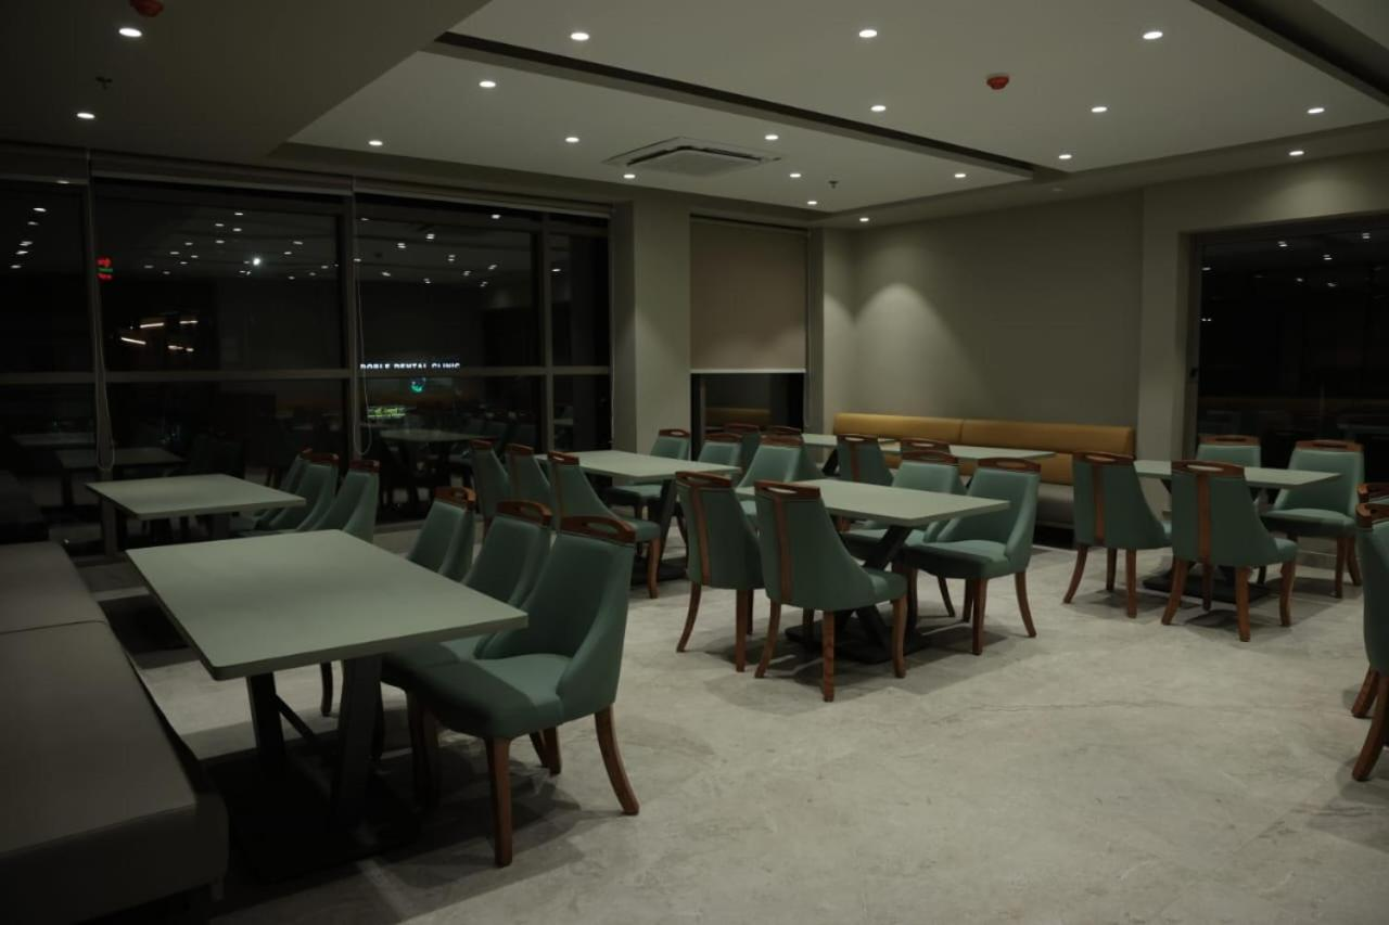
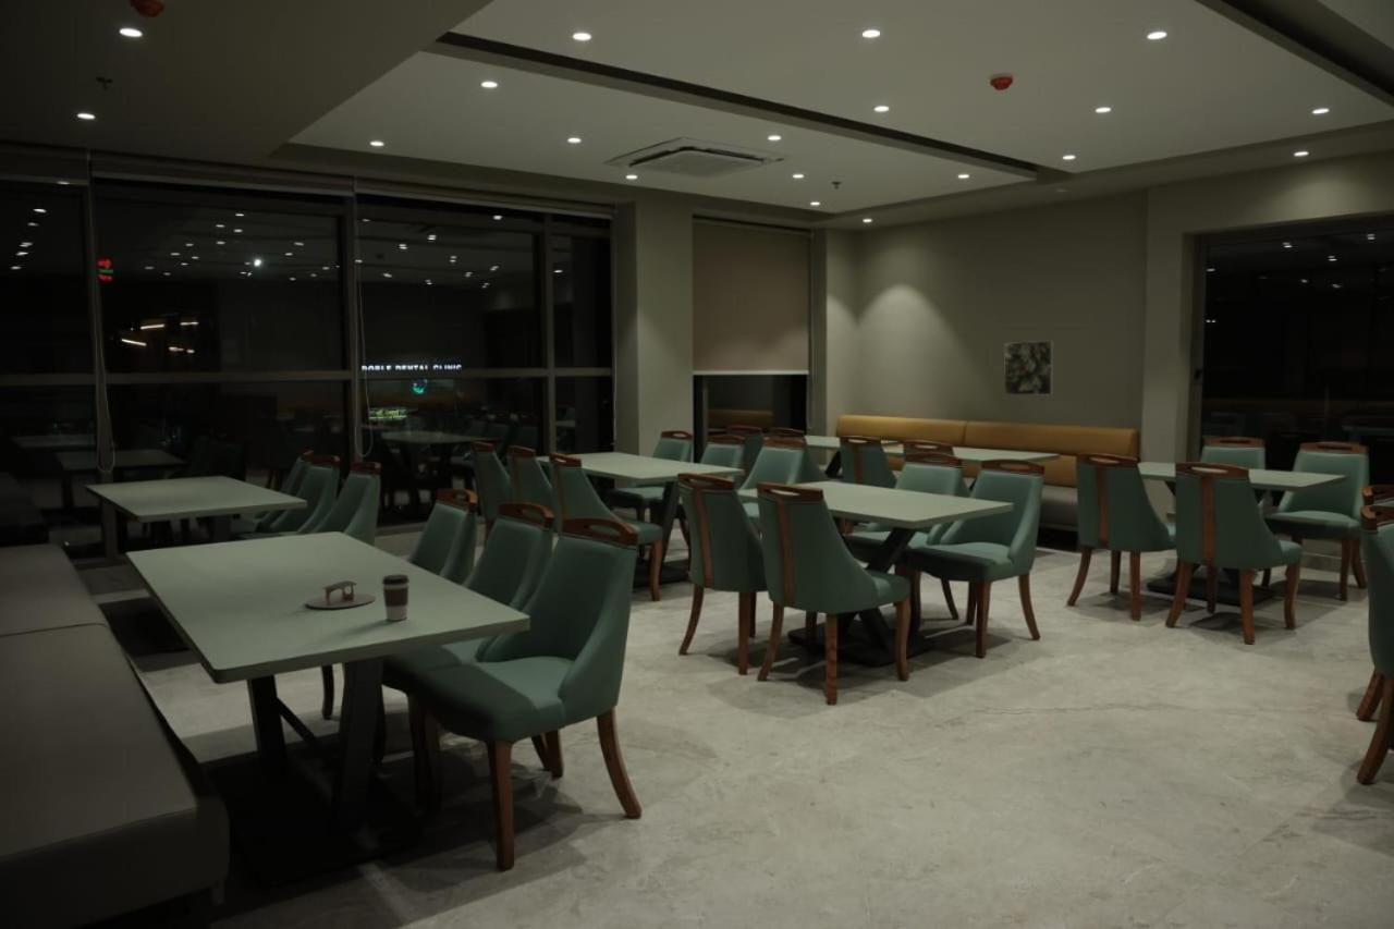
+ napkin holder [306,579,377,609]
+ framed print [1003,340,1055,396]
+ coffee cup [381,573,411,622]
